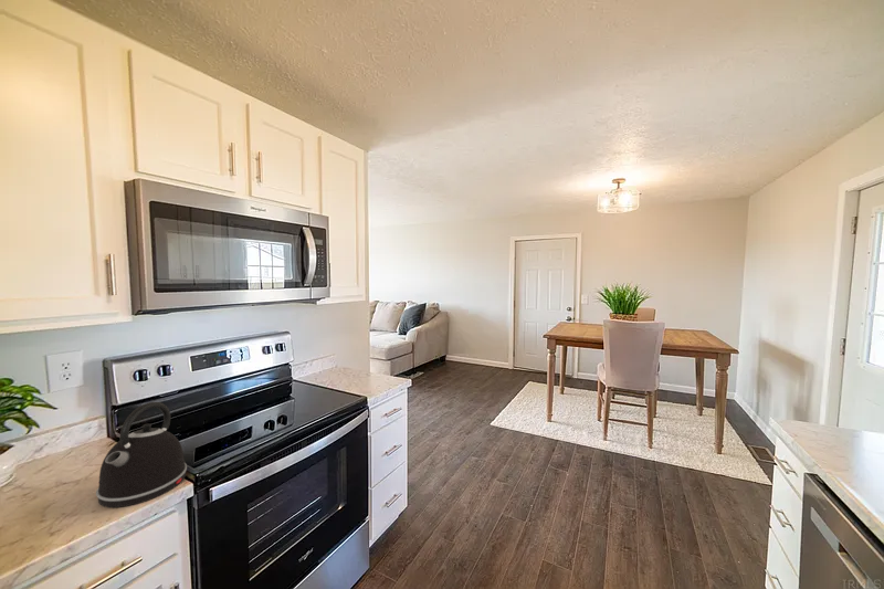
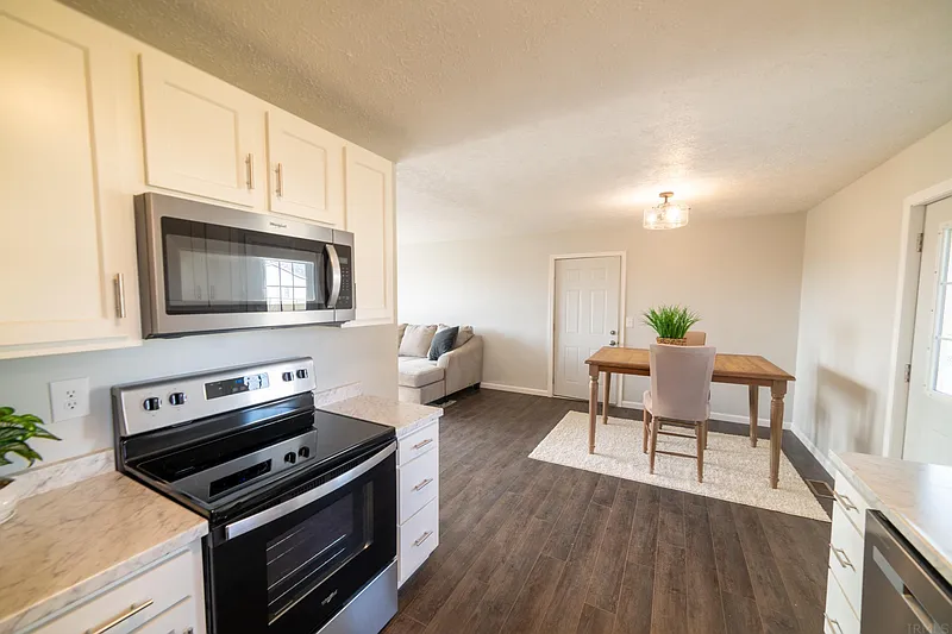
- kettle [95,401,188,508]
